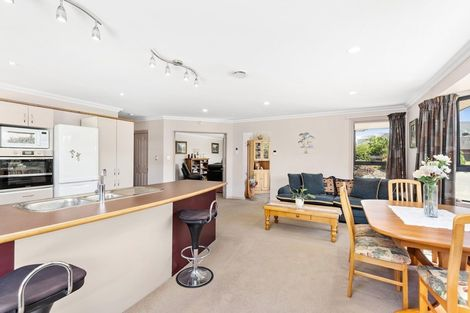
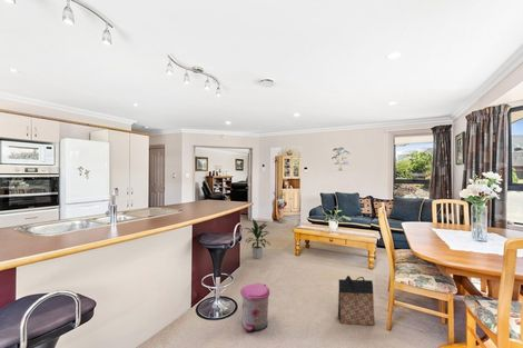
+ bag [337,275,376,327]
+ indoor plant [244,218,272,259]
+ trash can [239,281,270,334]
